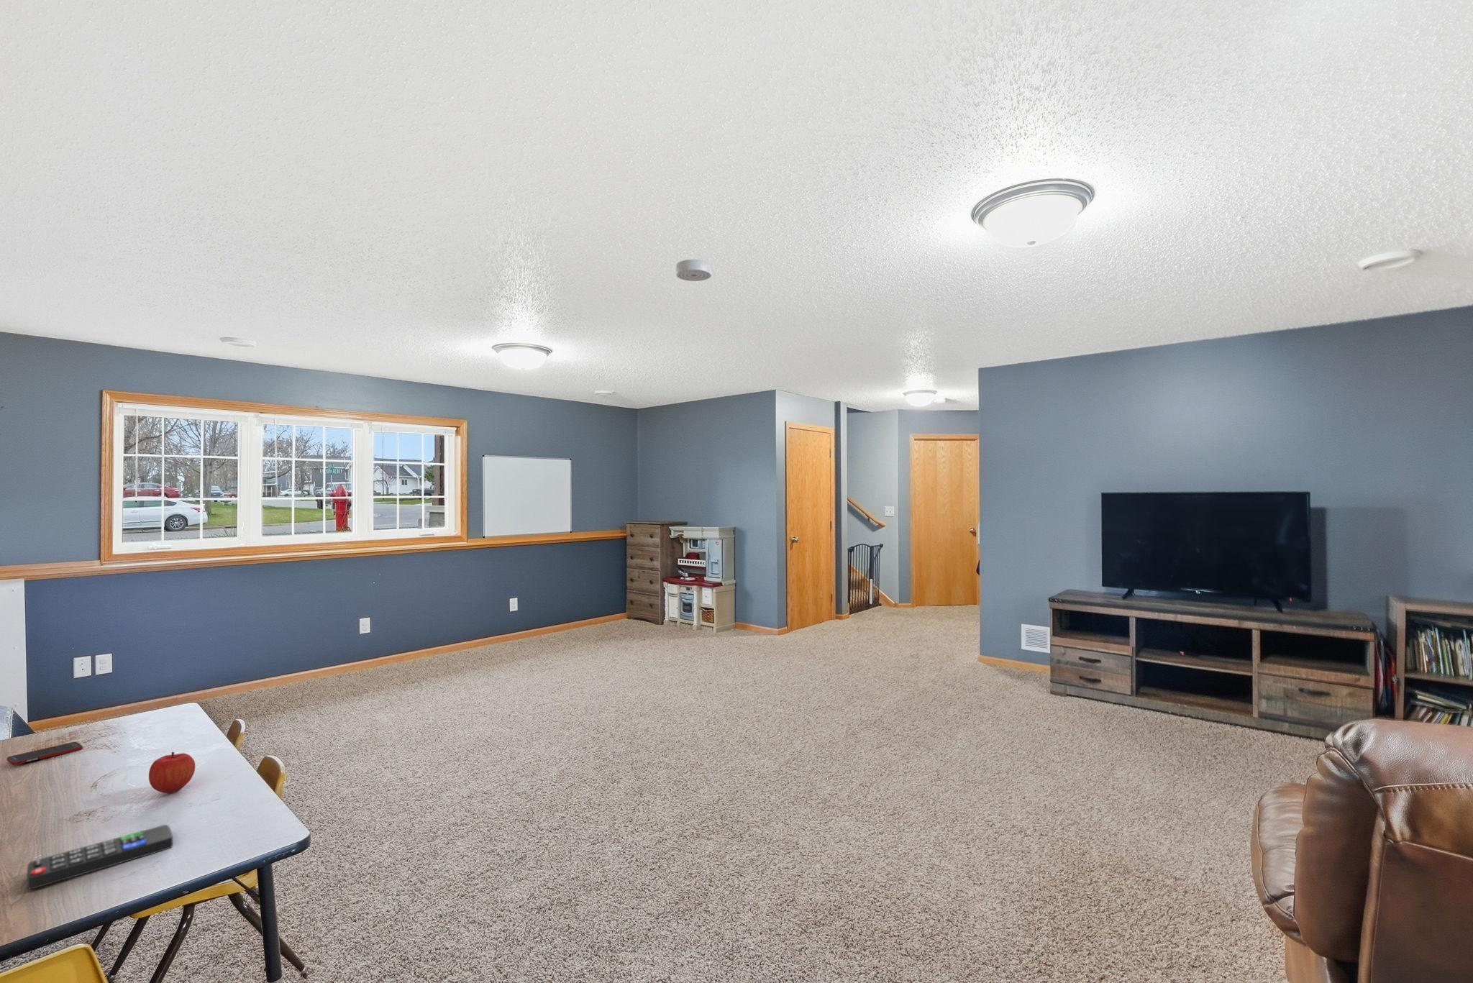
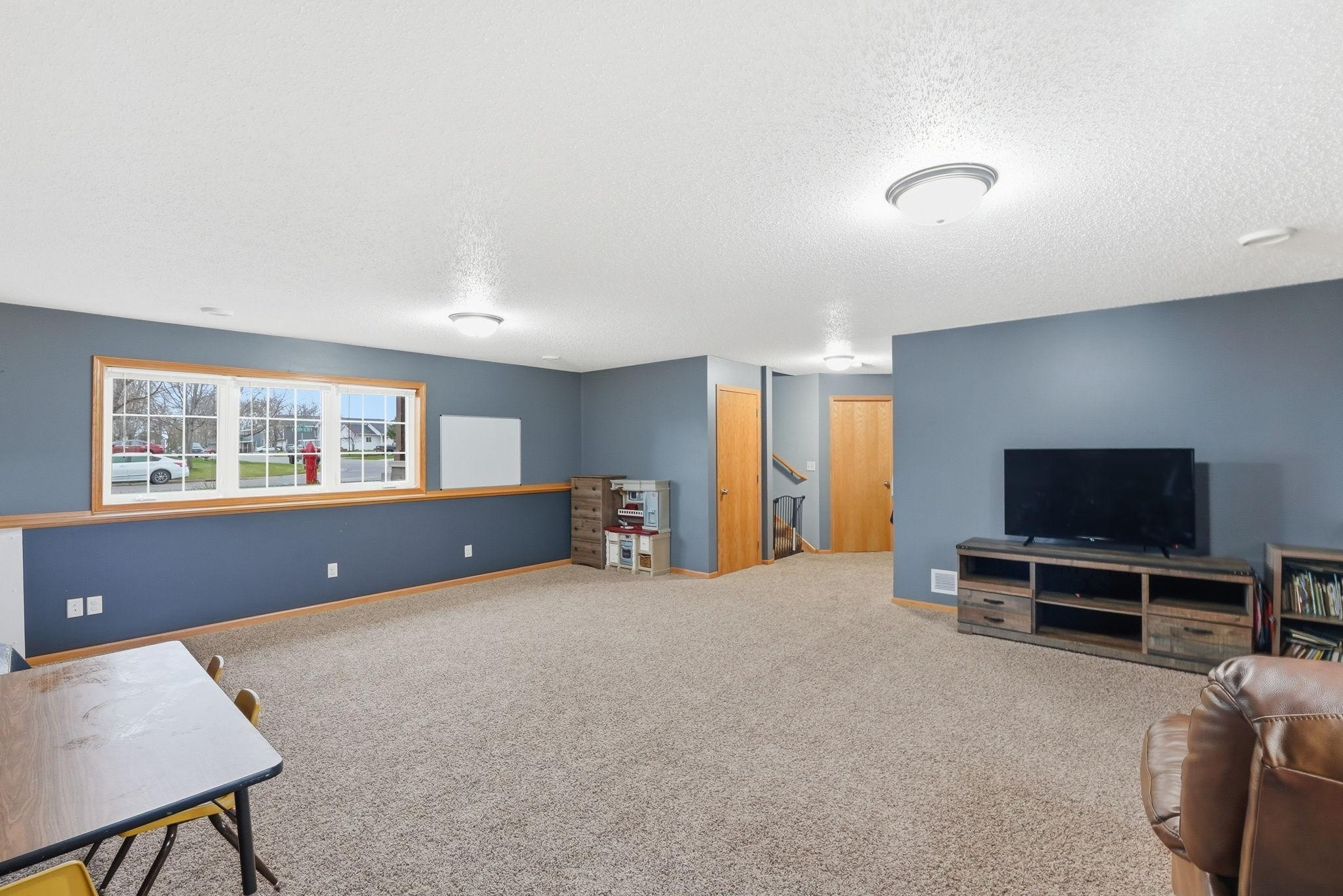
- fruit [148,752,195,794]
- remote control [26,824,173,890]
- cell phone [7,742,83,766]
- smoke detector [676,259,713,282]
